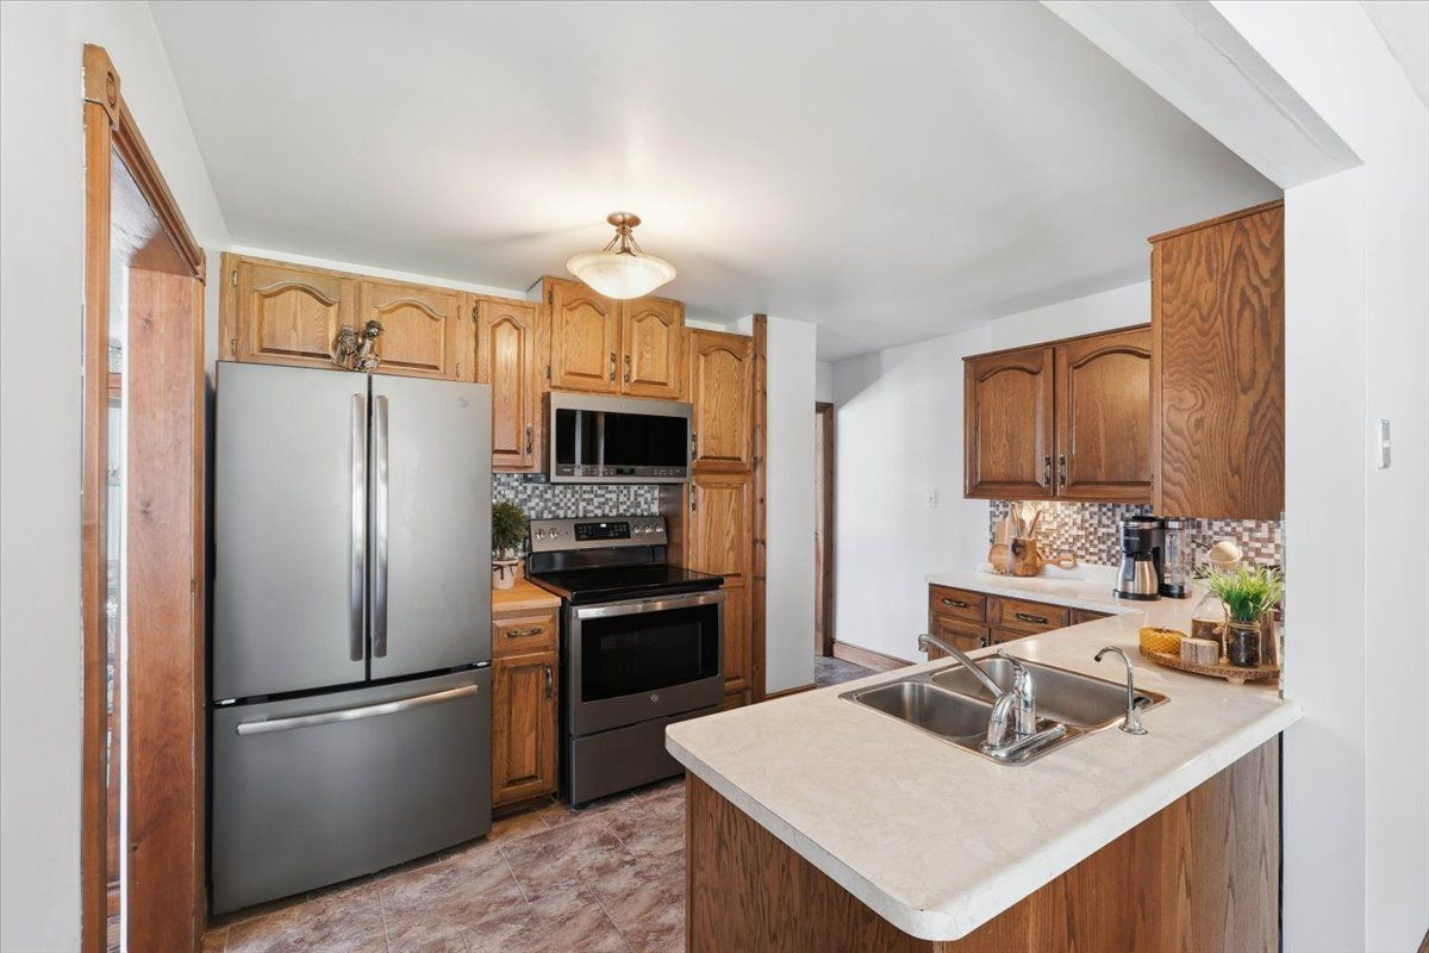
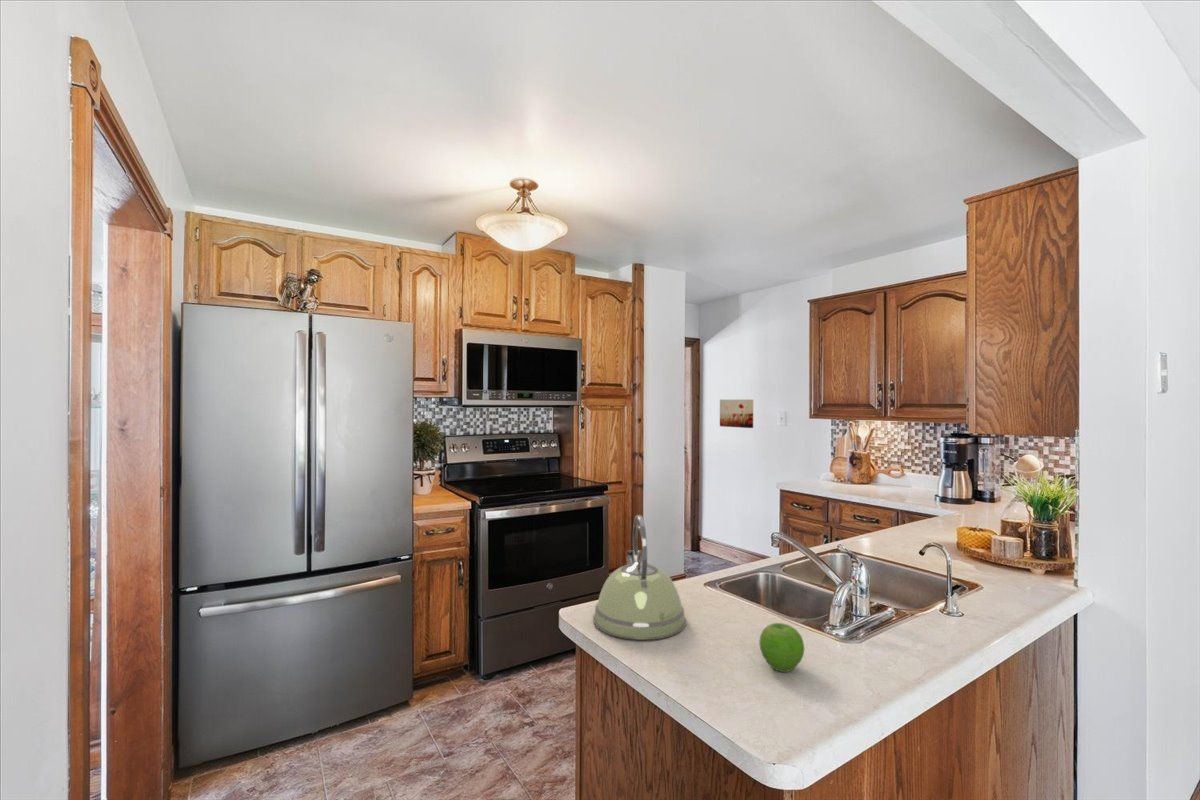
+ kettle [592,514,687,641]
+ fruit [758,622,805,673]
+ wall art [719,399,754,429]
